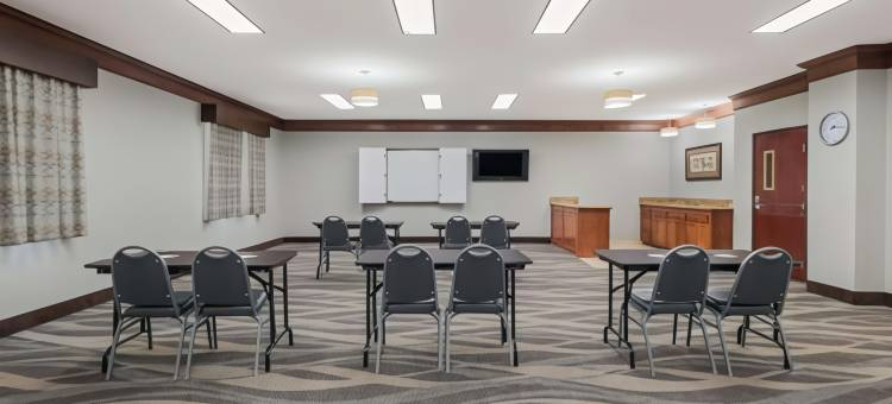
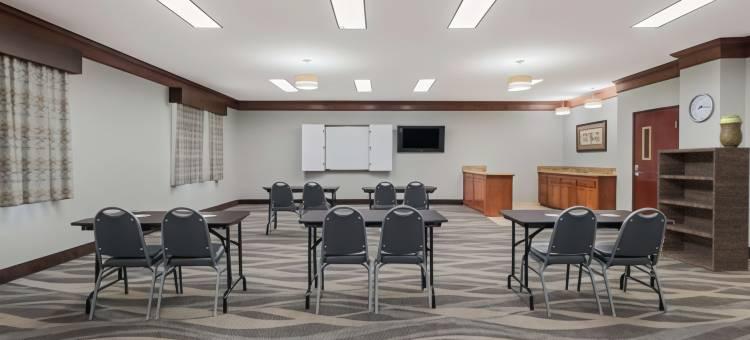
+ decorative urn [718,114,744,147]
+ bookshelf [656,146,750,272]
